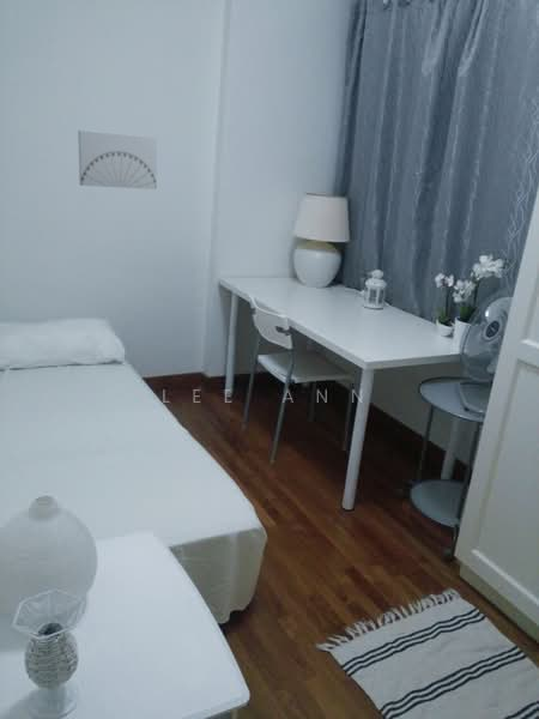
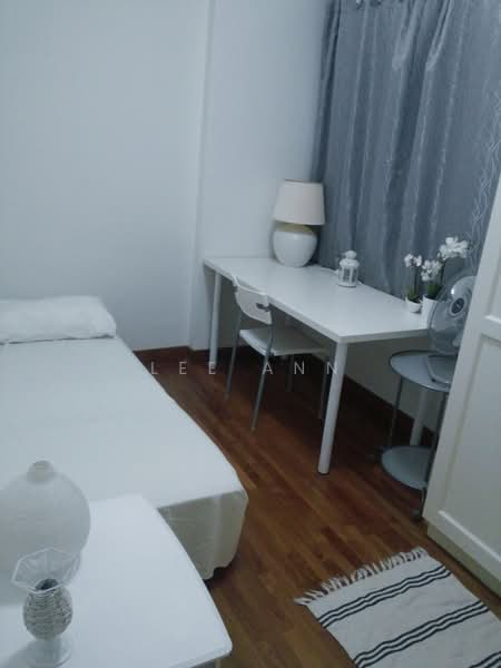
- wall art [77,129,158,191]
